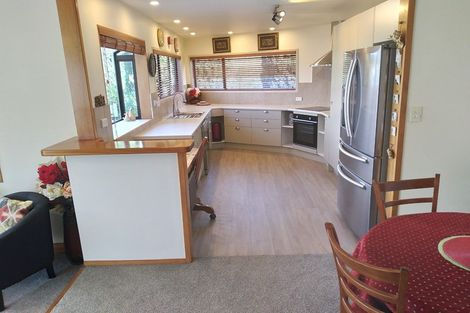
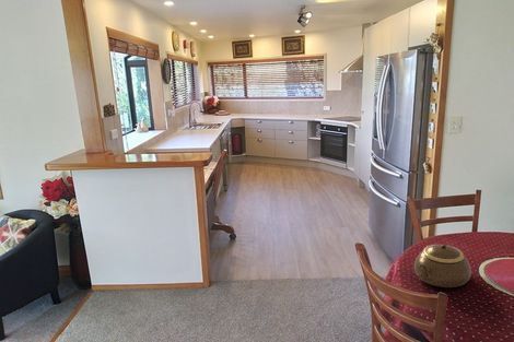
+ teapot [413,244,472,288]
